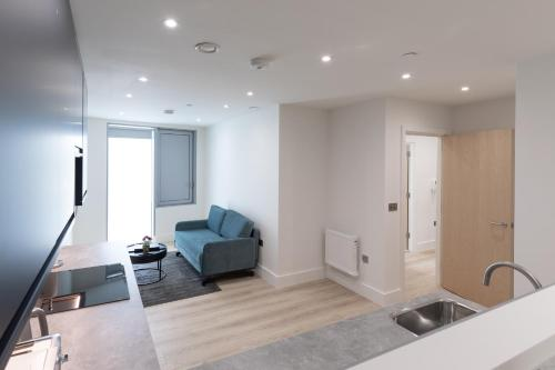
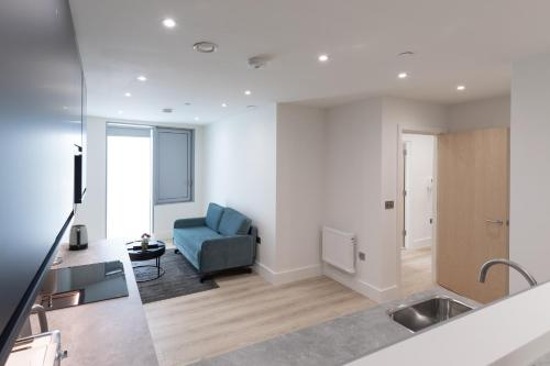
+ kettle [68,223,89,251]
